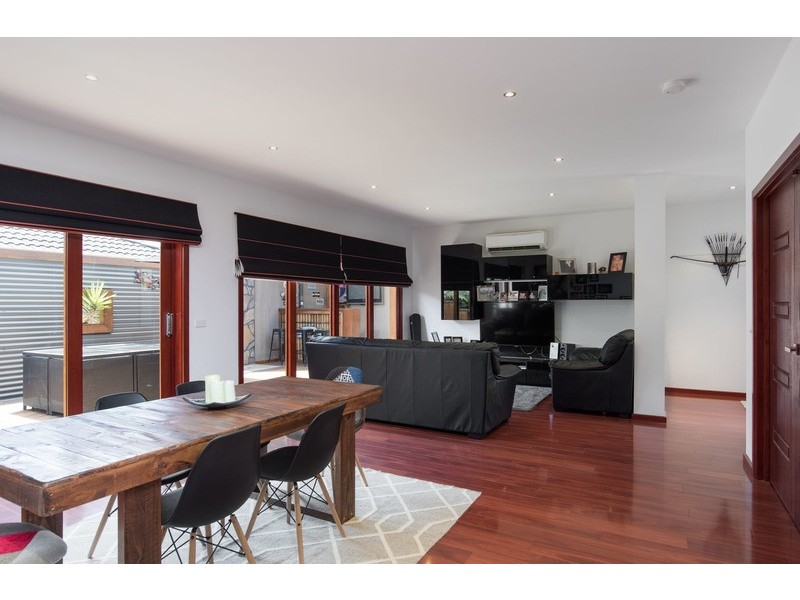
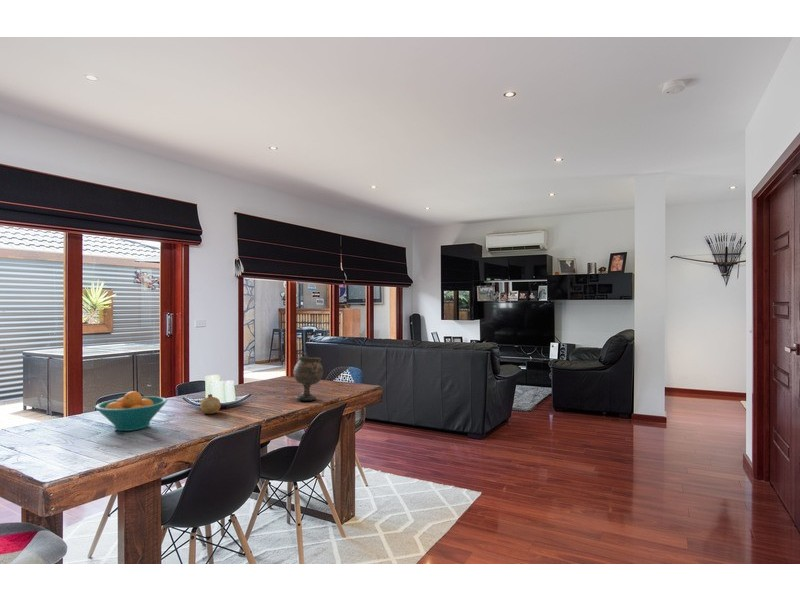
+ goblet [293,356,324,401]
+ fruit bowl [94,390,168,432]
+ fruit [199,393,222,415]
